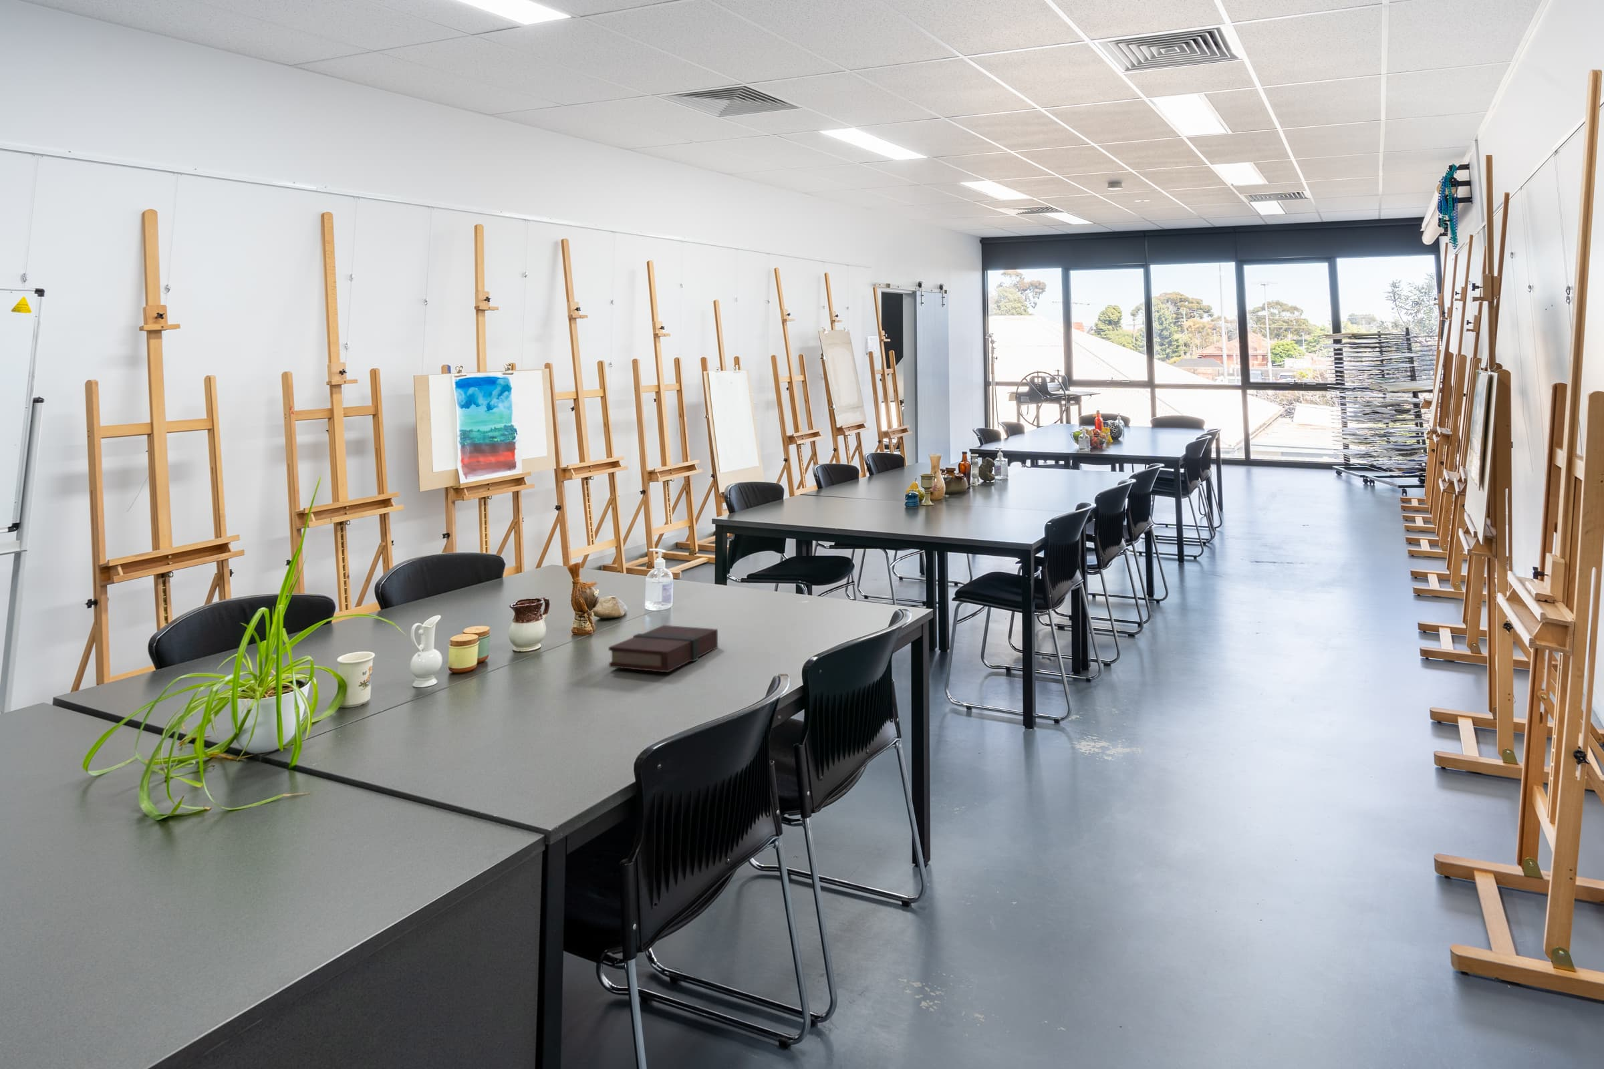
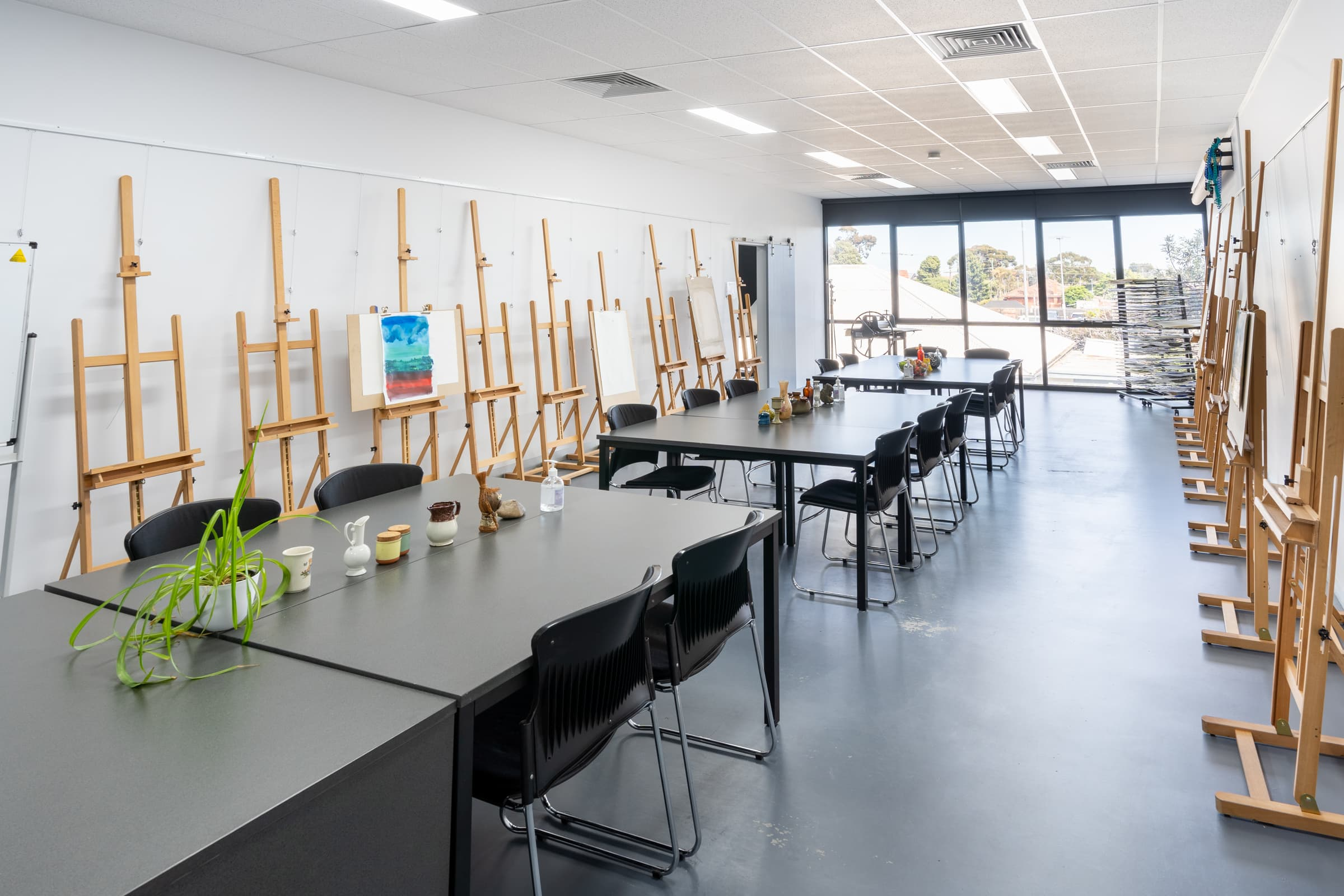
- book [609,625,718,673]
